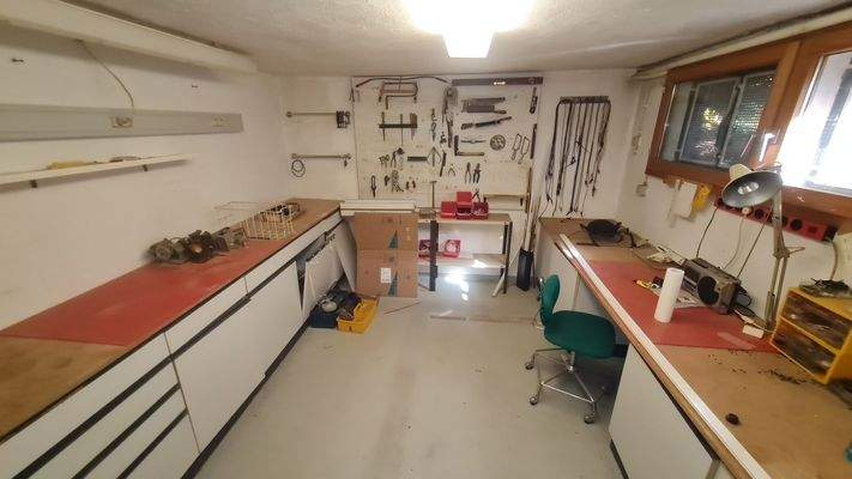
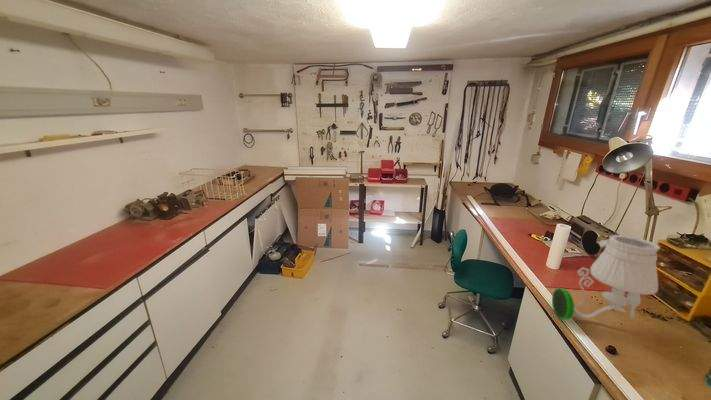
+ wall sconce [551,234,661,320]
